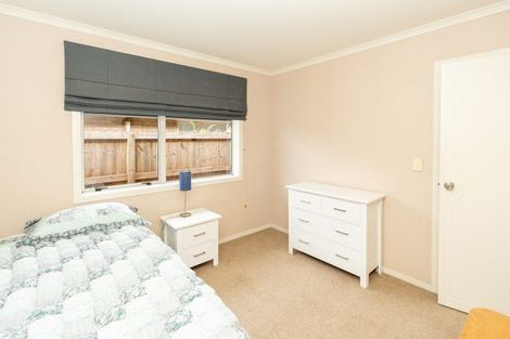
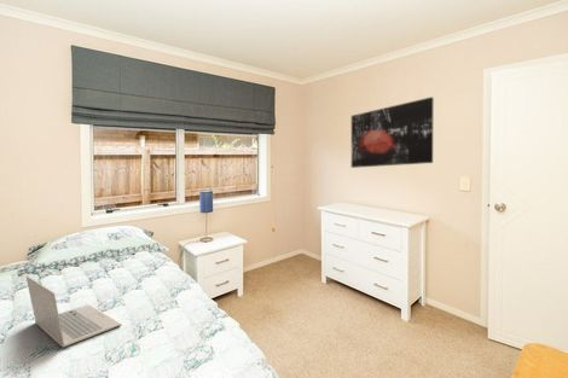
+ wall art [350,97,435,169]
+ laptop [25,274,123,349]
